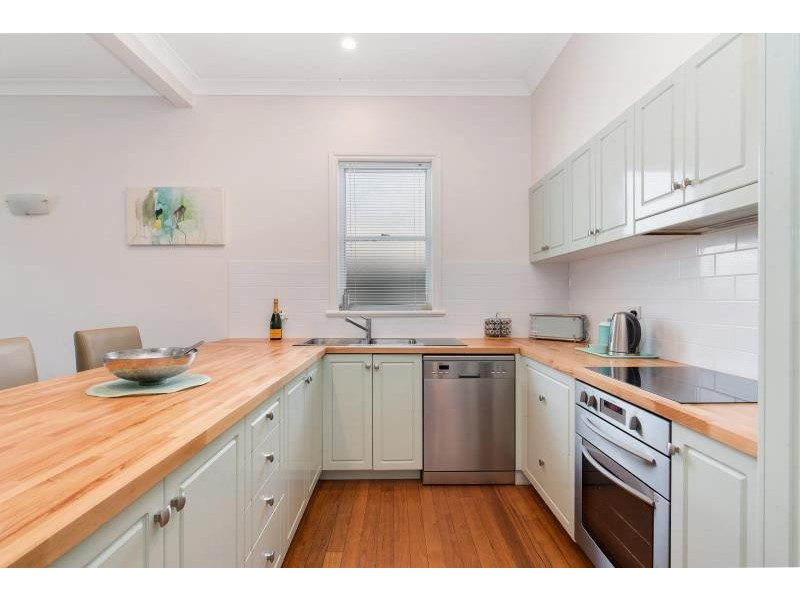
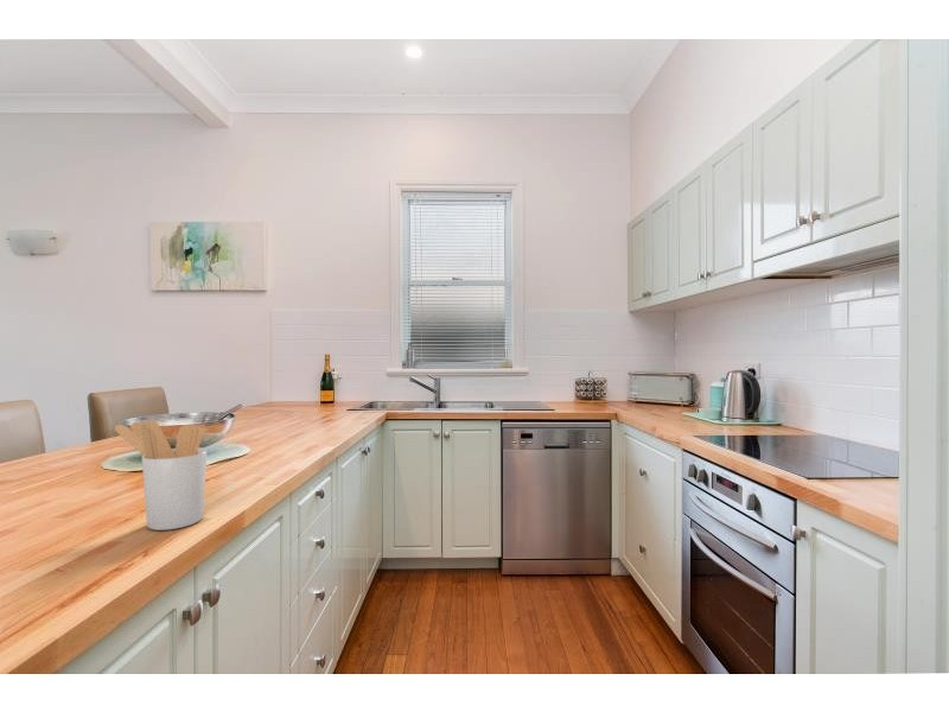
+ utensil holder [114,419,209,532]
